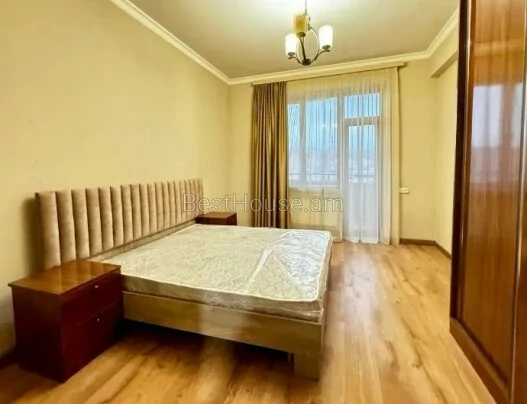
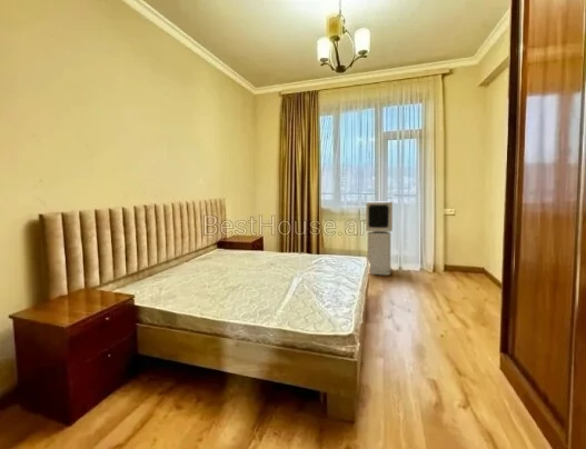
+ air purifier [365,200,394,276]
